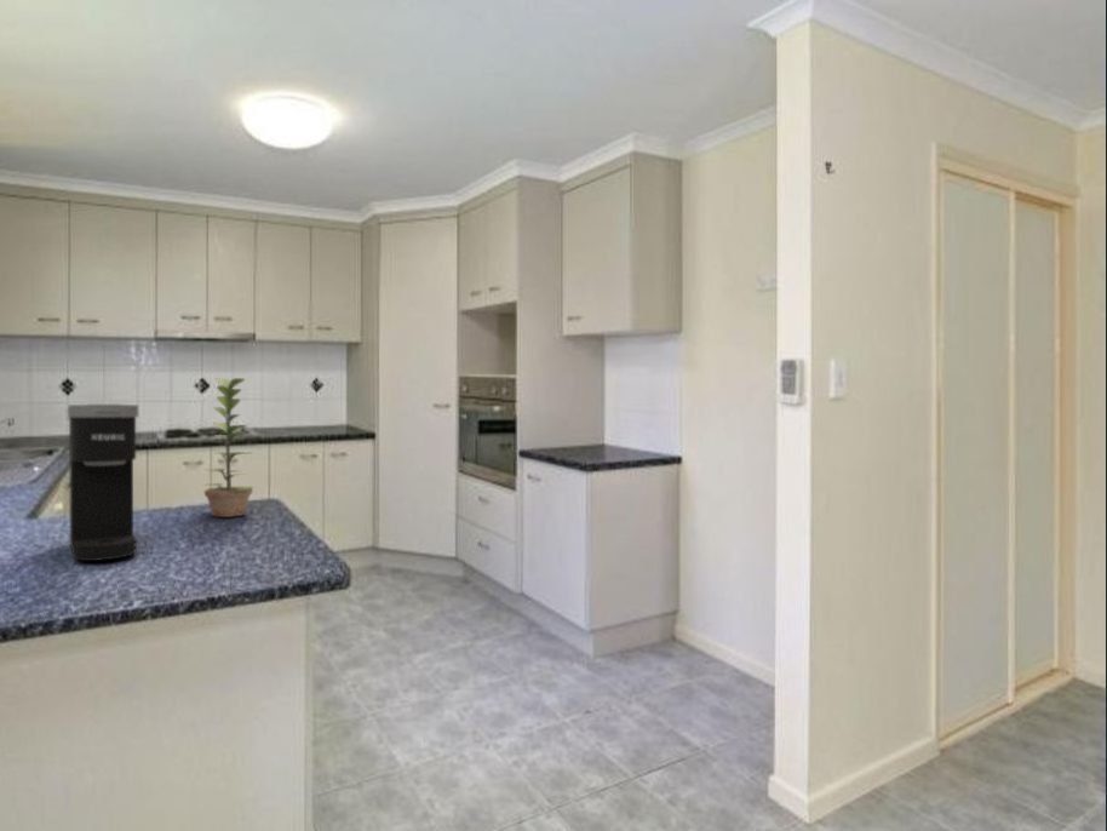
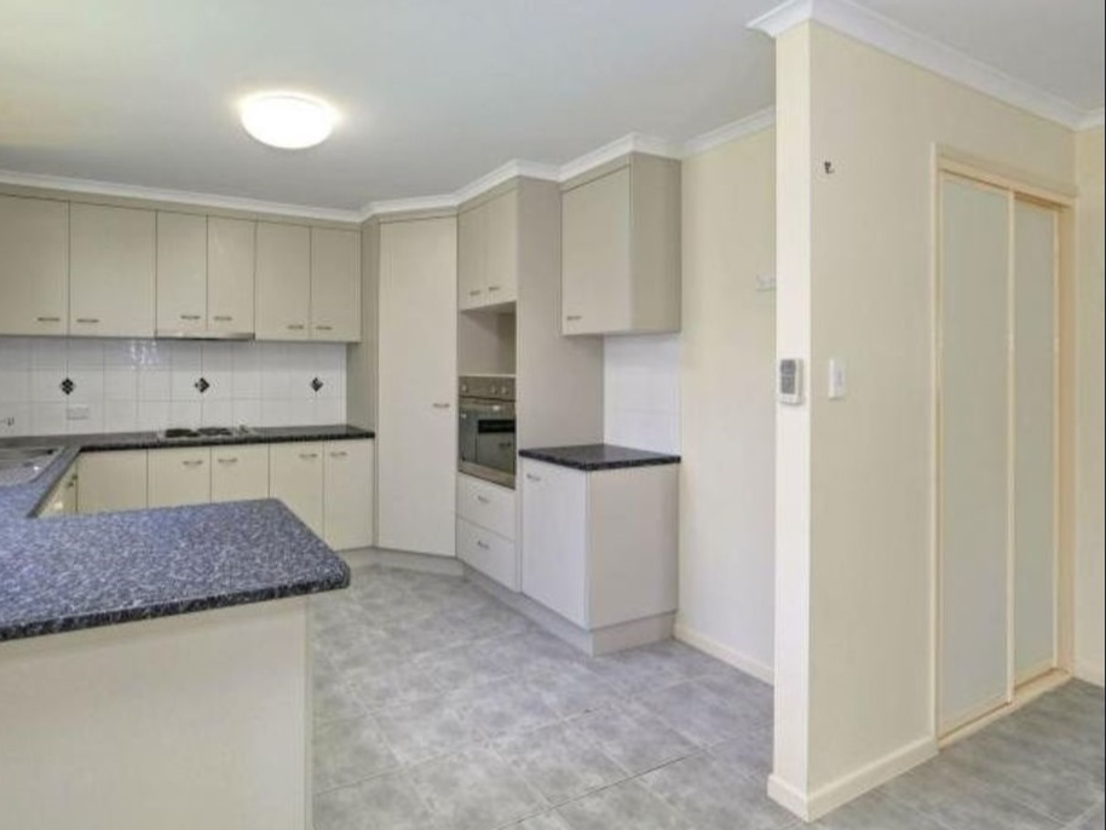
- coffee maker [67,403,139,562]
- plant [202,377,257,518]
